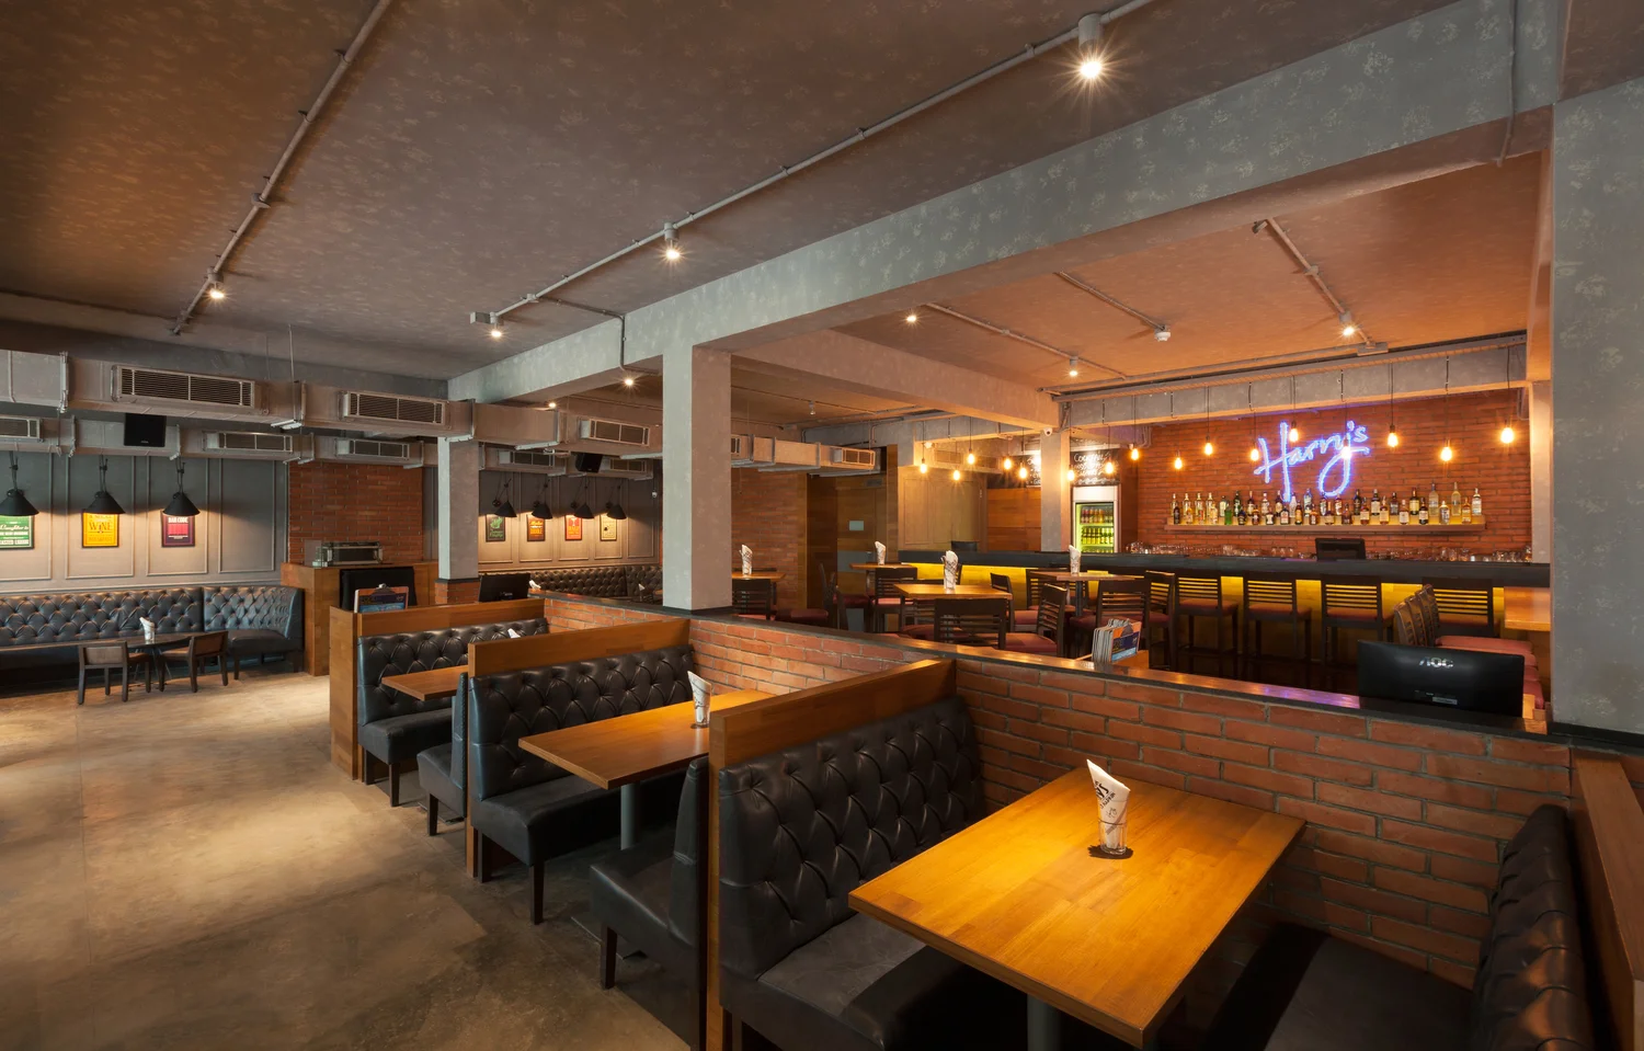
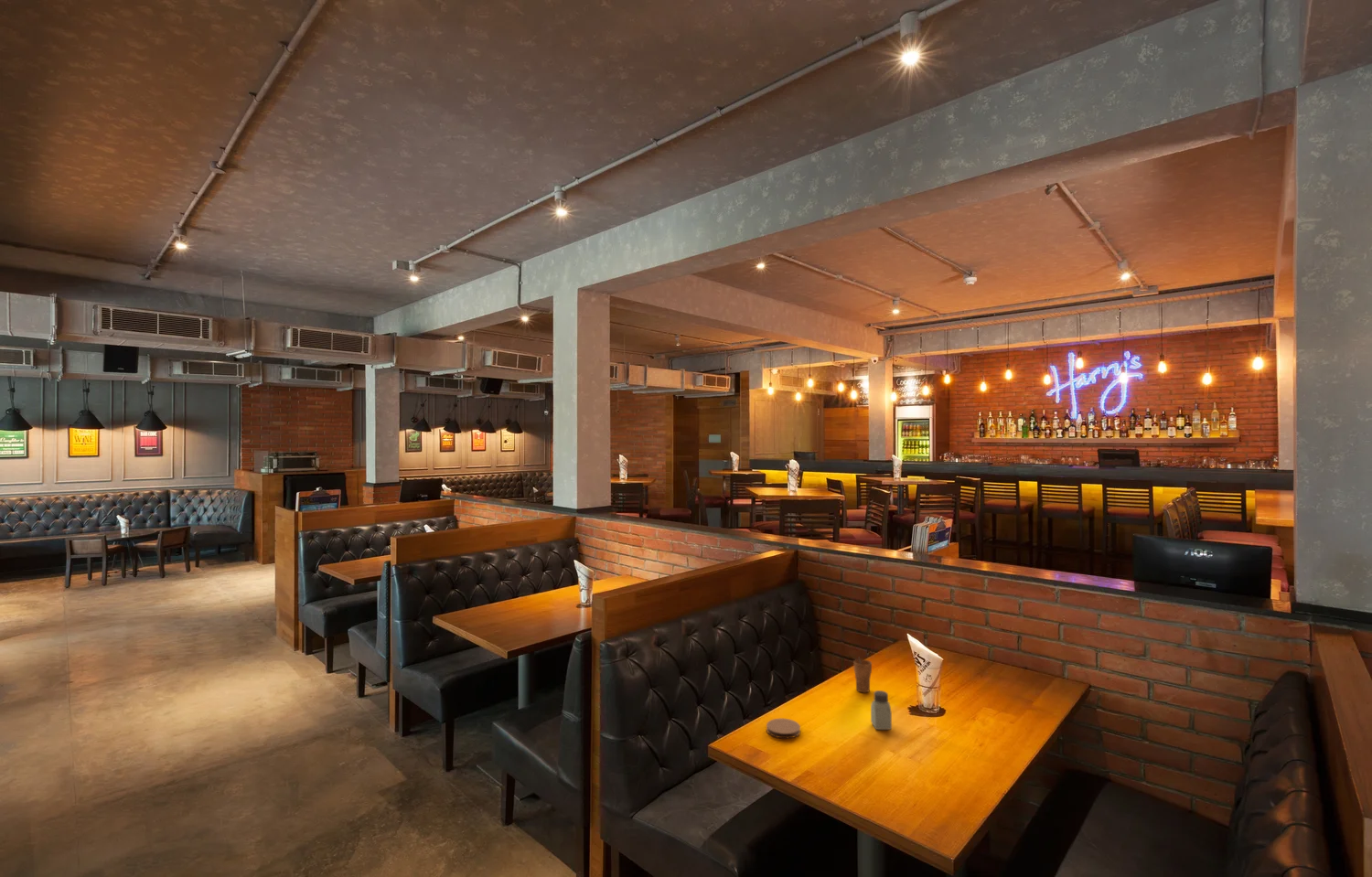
+ coaster [766,718,801,739]
+ saltshaker [870,690,893,731]
+ cup [852,657,873,693]
